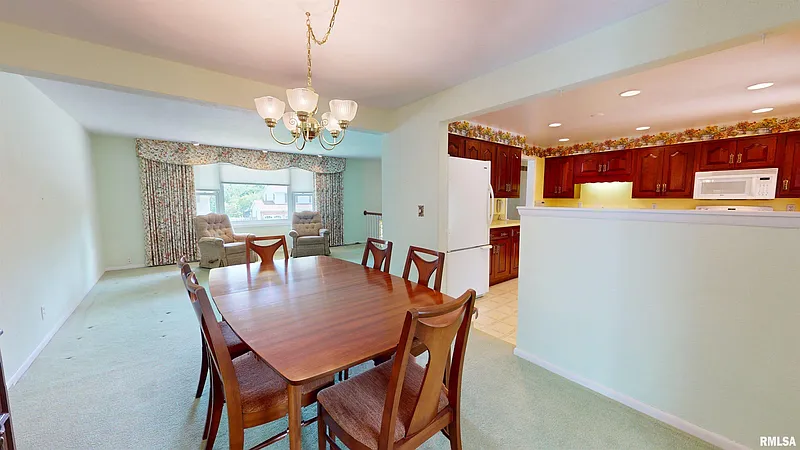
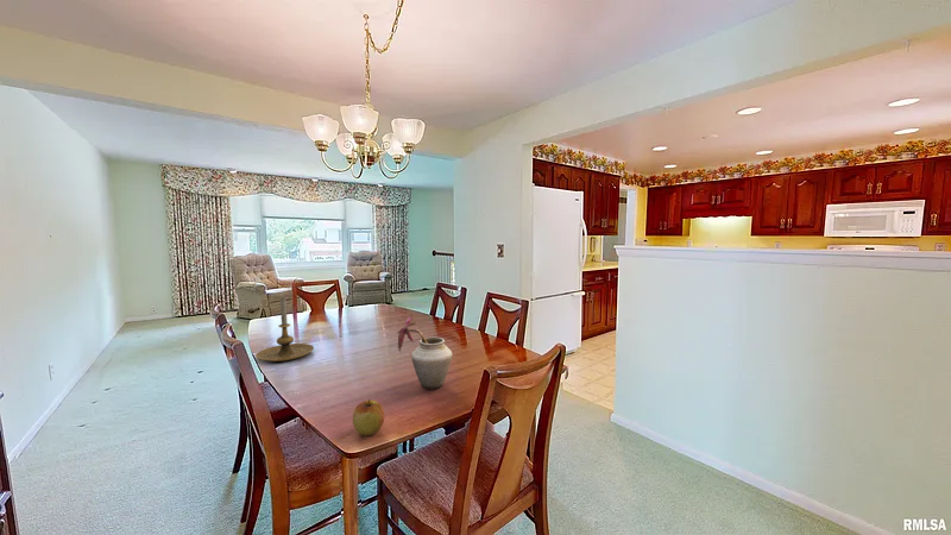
+ candle holder [254,297,315,363]
+ vase [397,315,453,391]
+ apple [352,398,385,436]
